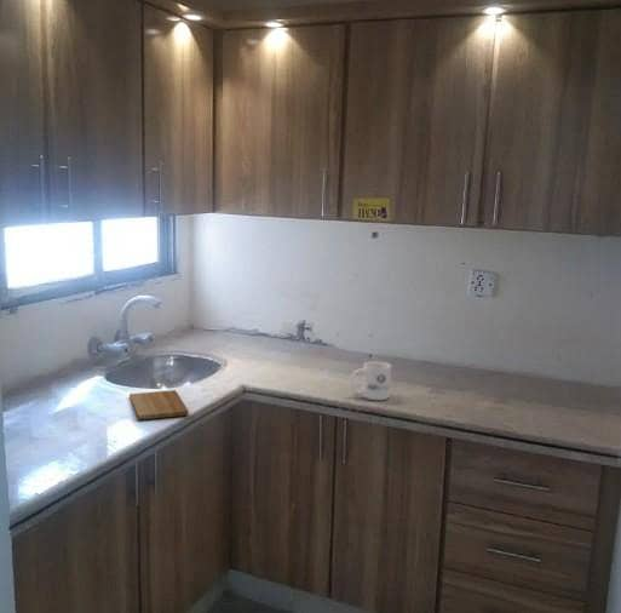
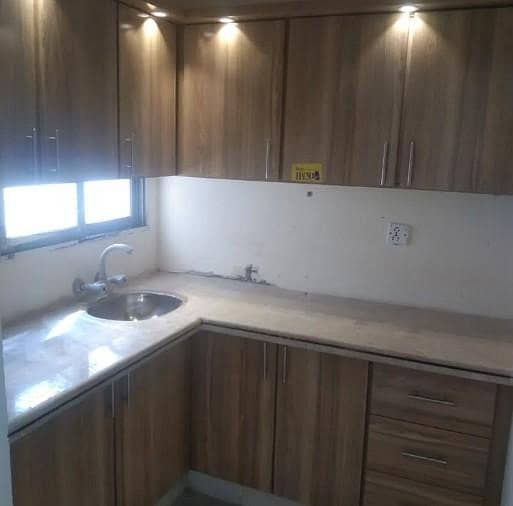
- mug [350,360,392,401]
- cutting board [128,389,189,420]
